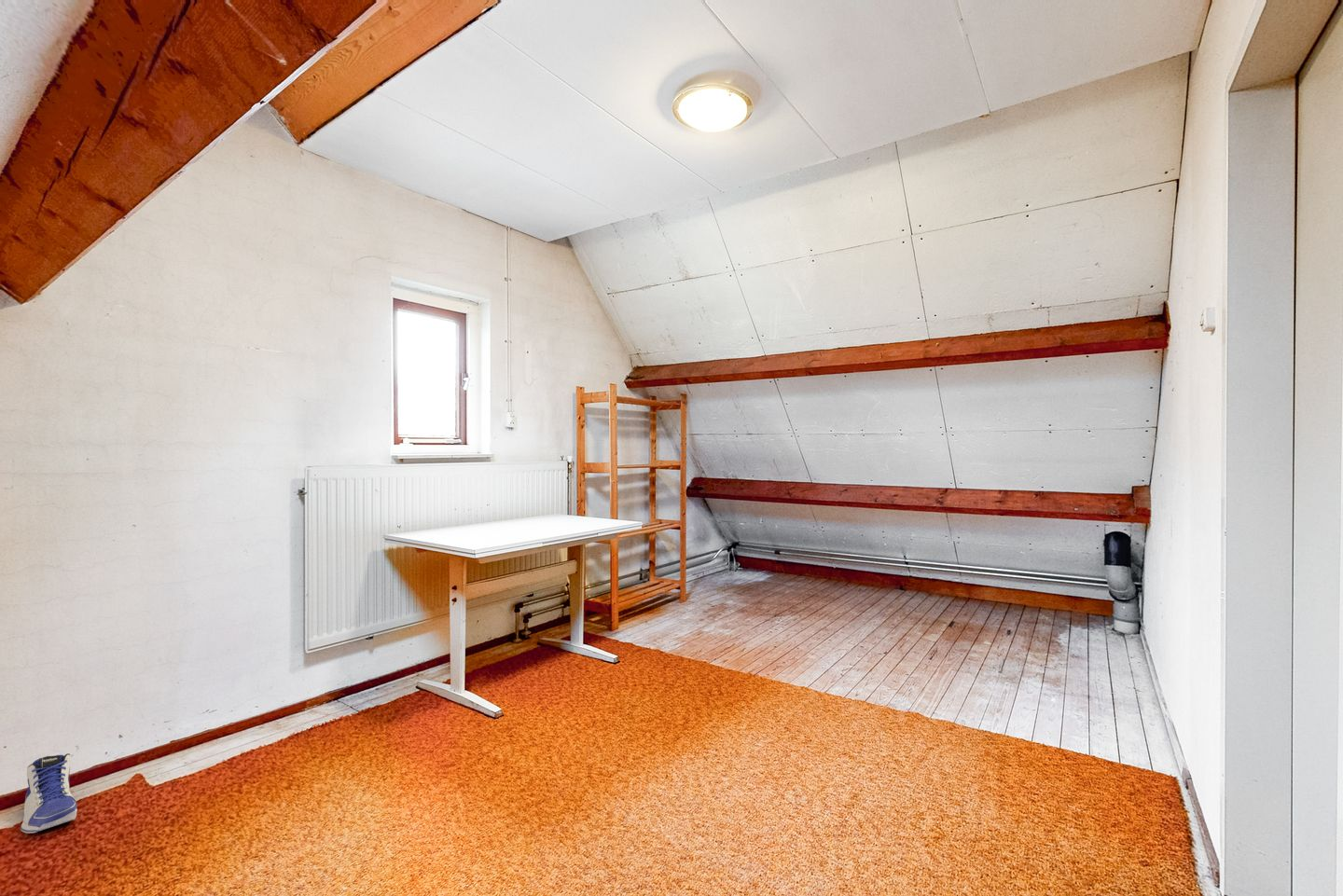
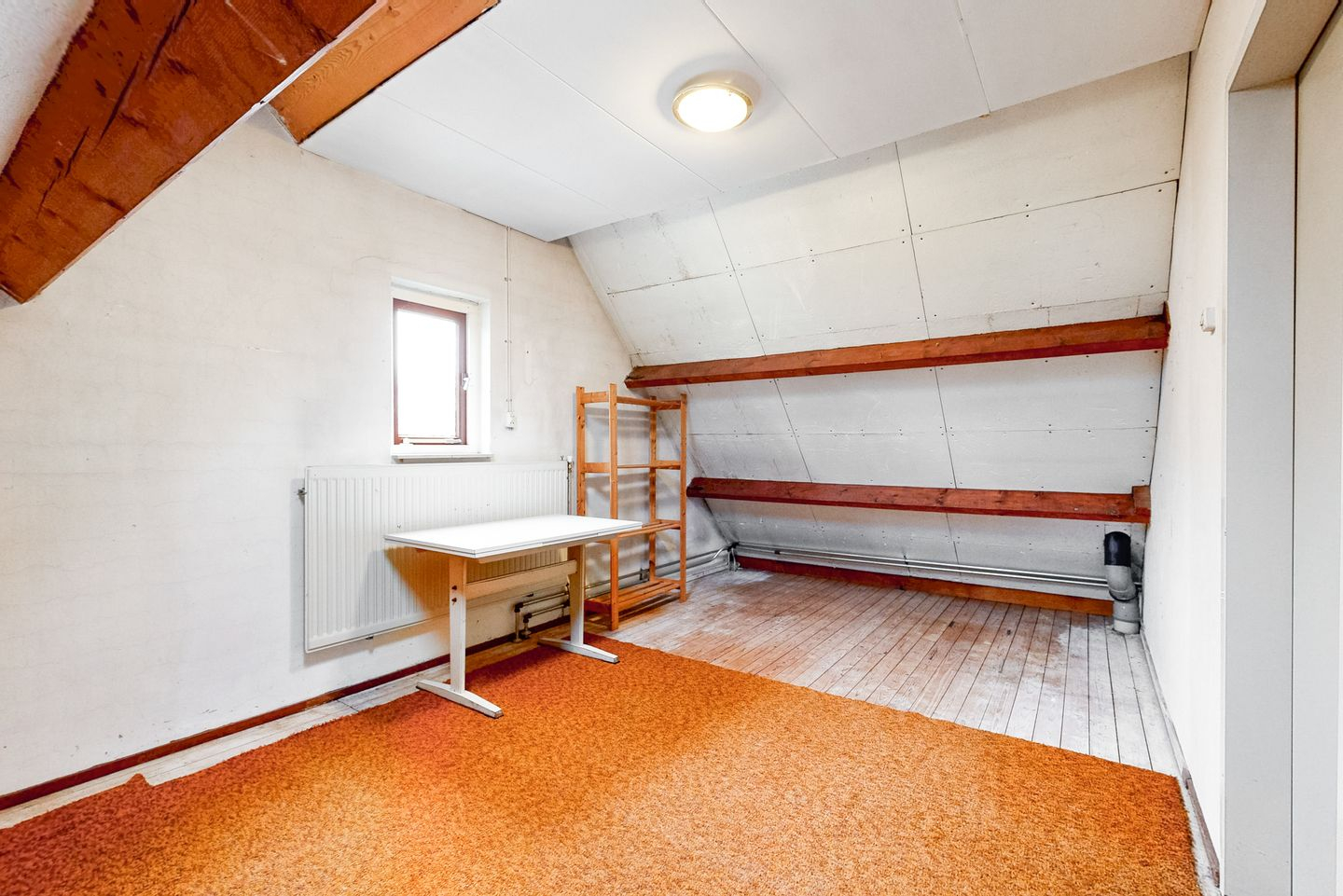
- sneaker [20,752,78,834]
